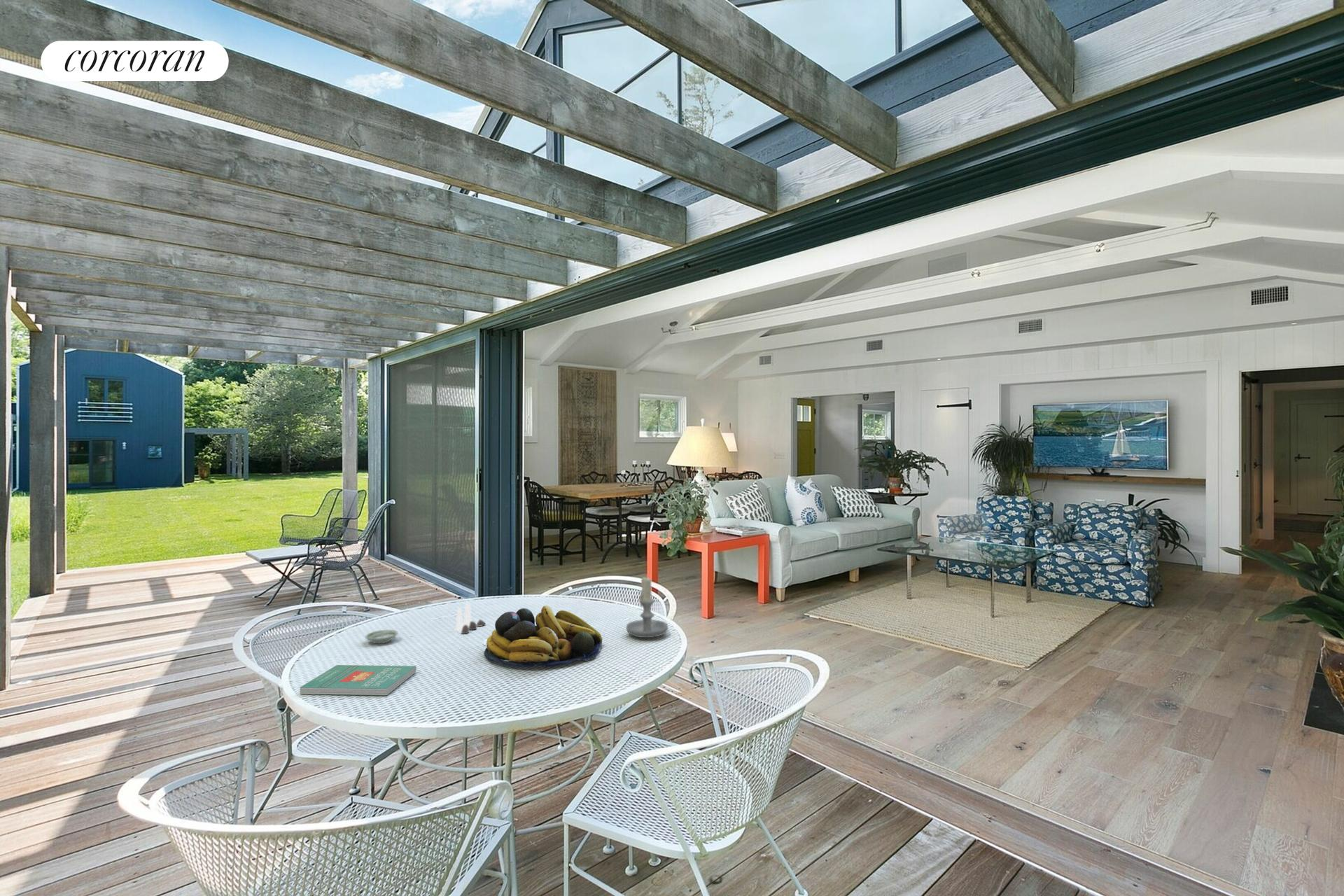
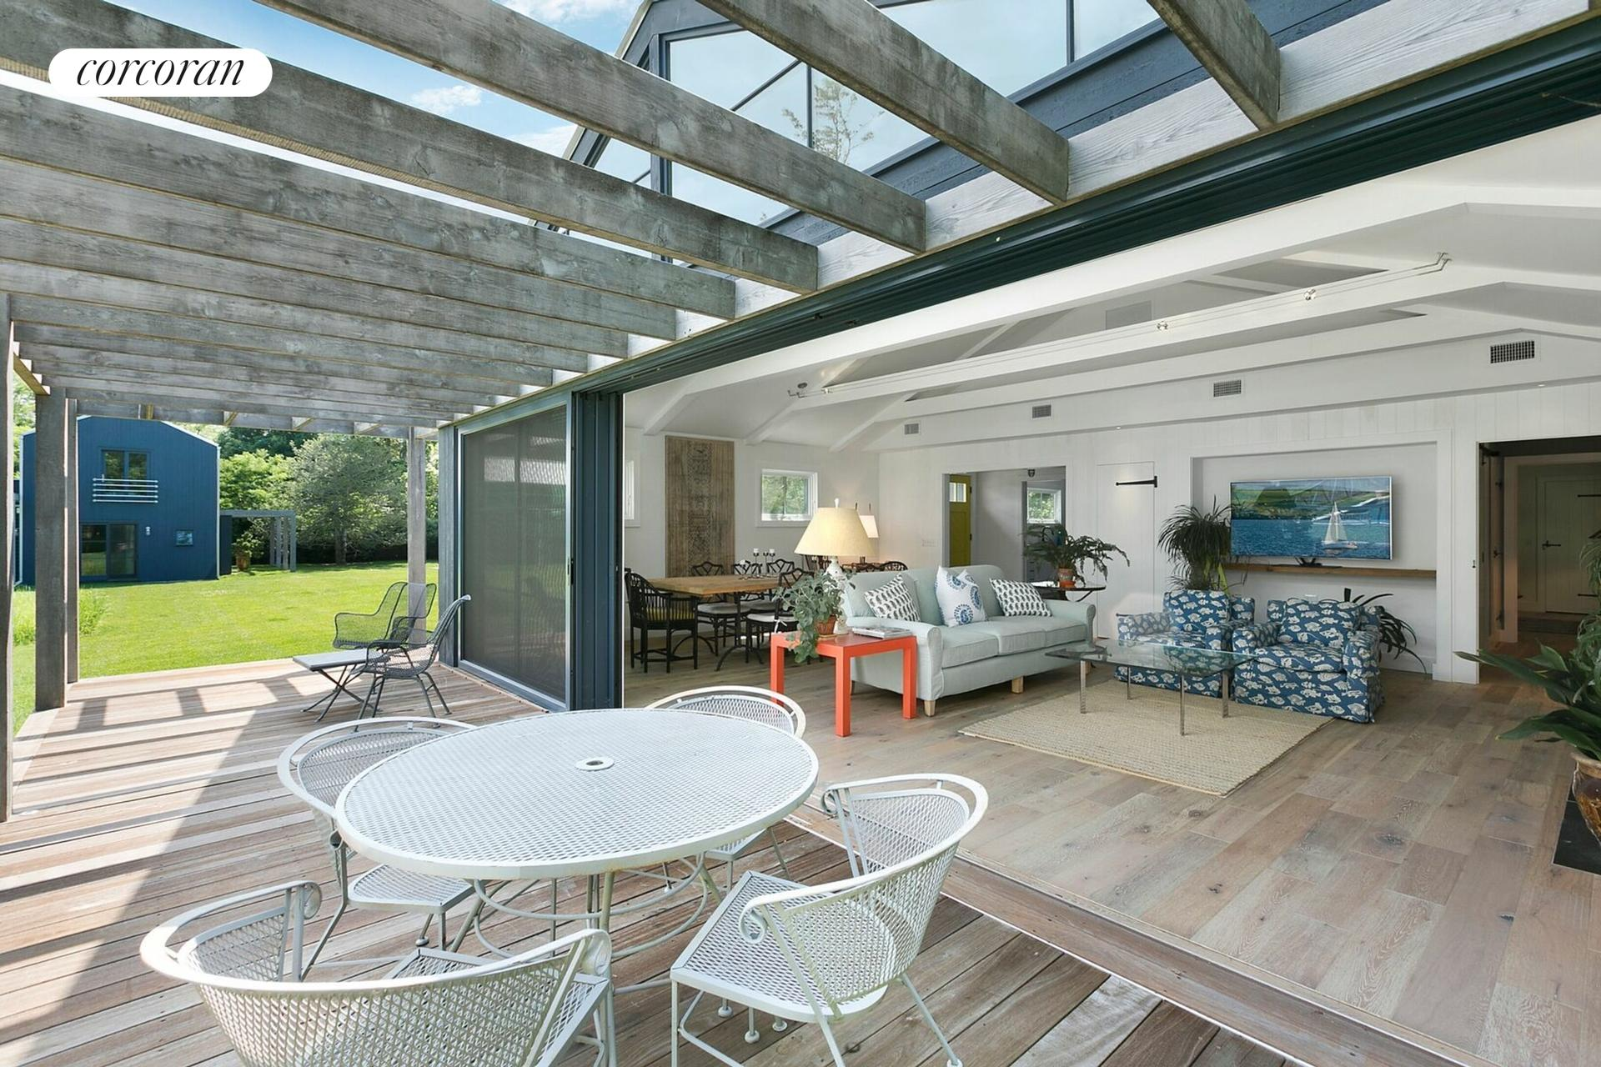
- book [300,664,416,696]
- salt and pepper shaker set [454,602,486,634]
- saucer [365,629,399,644]
- fruit bowl [484,605,603,668]
- candle [625,575,669,638]
